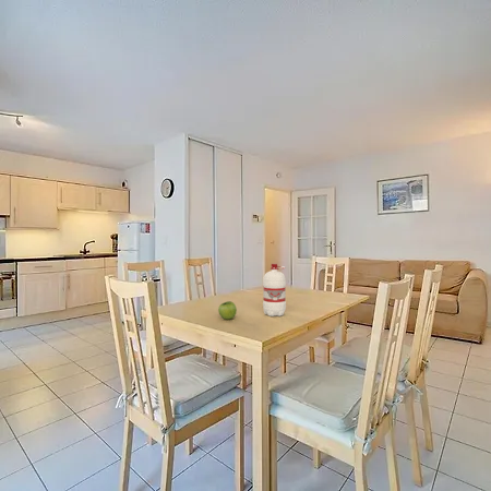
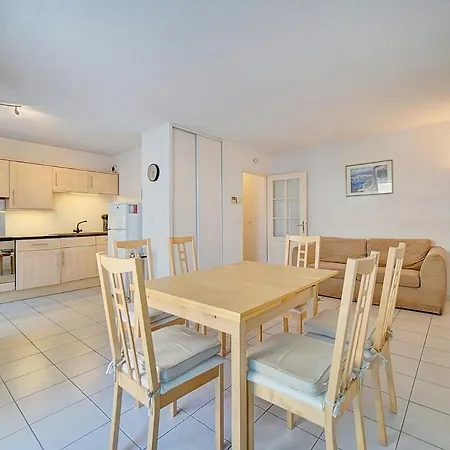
- water bottle [262,263,287,318]
- fruit [217,300,238,321]
